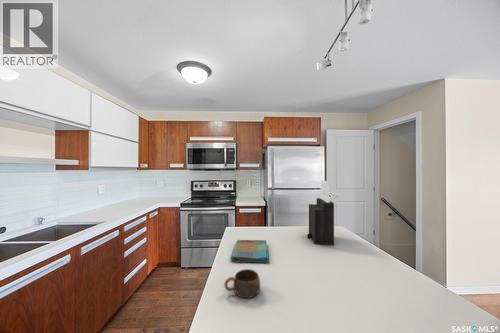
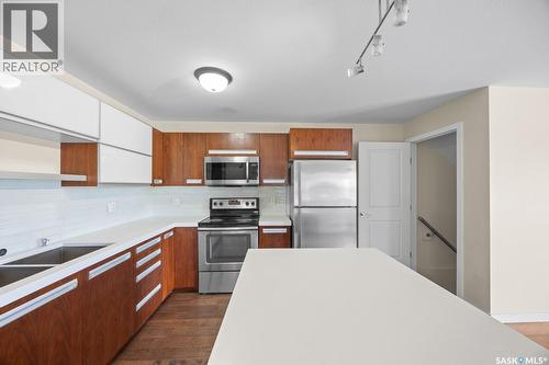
- cup [224,268,261,299]
- knife block [307,179,335,246]
- dish towel [230,239,270,264]
